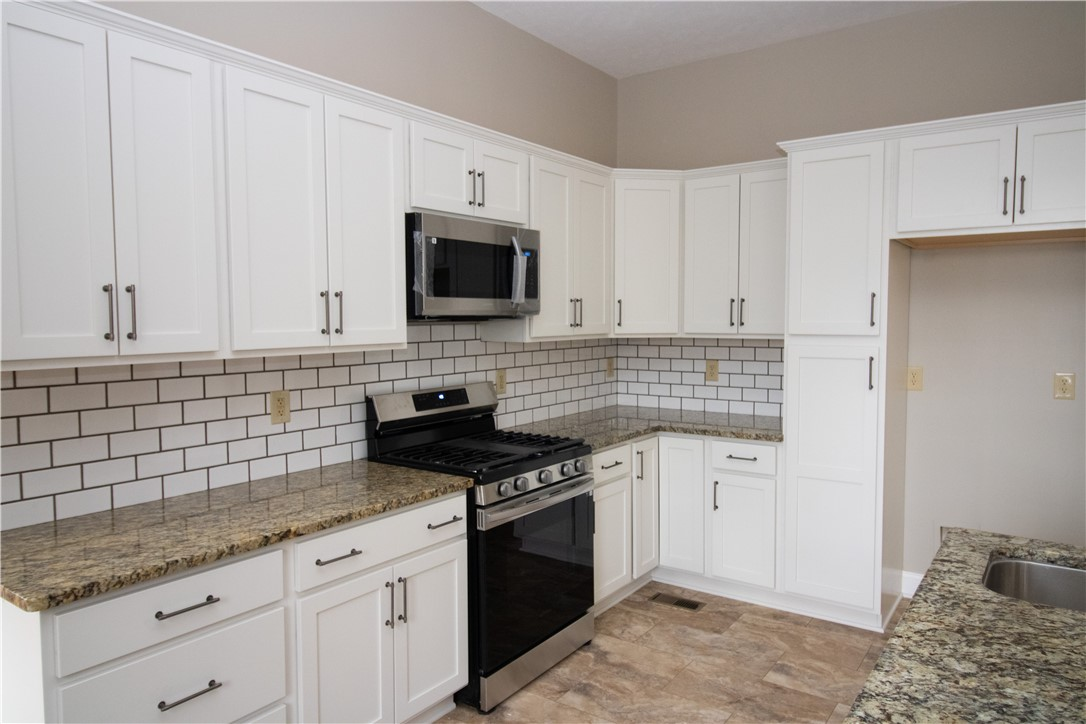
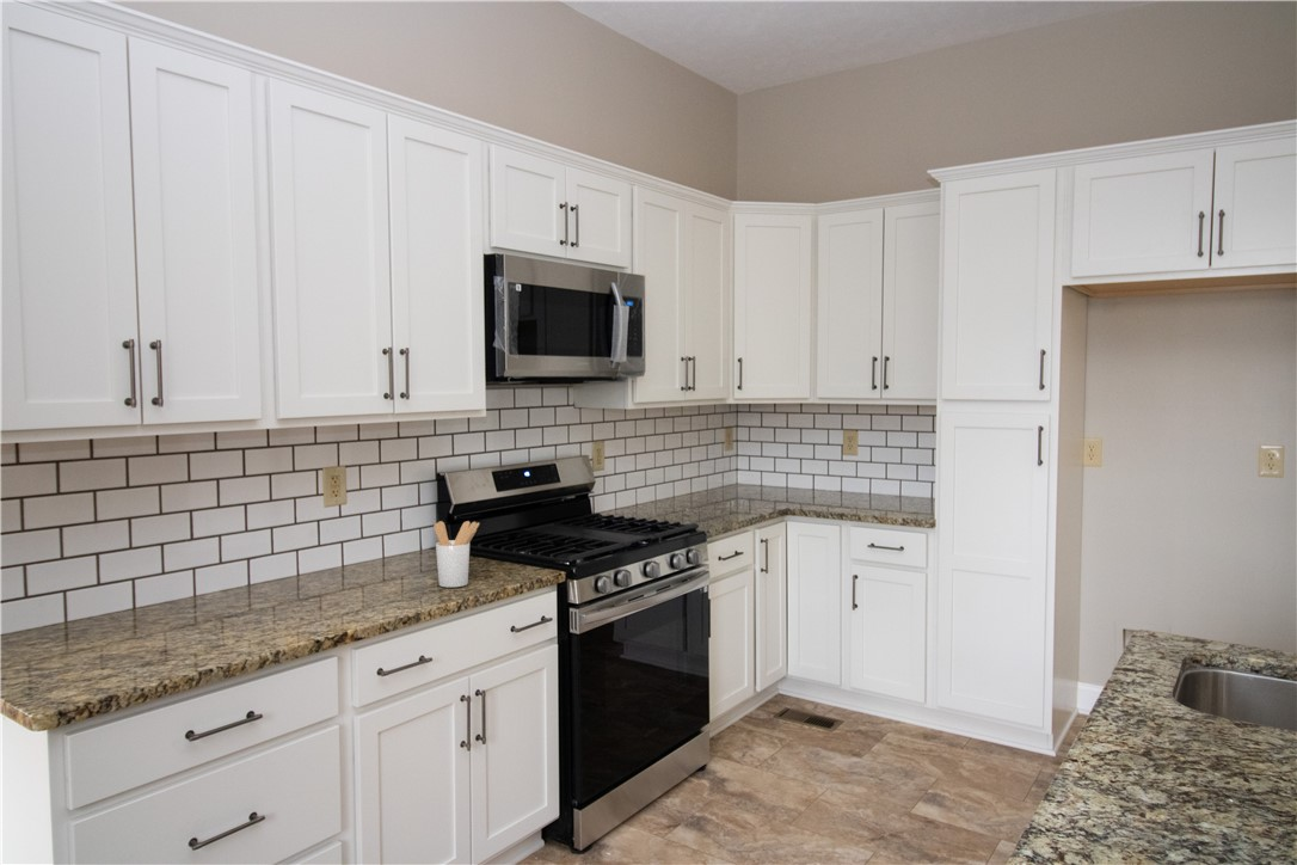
+ utensil holder [432,520,480,588]
